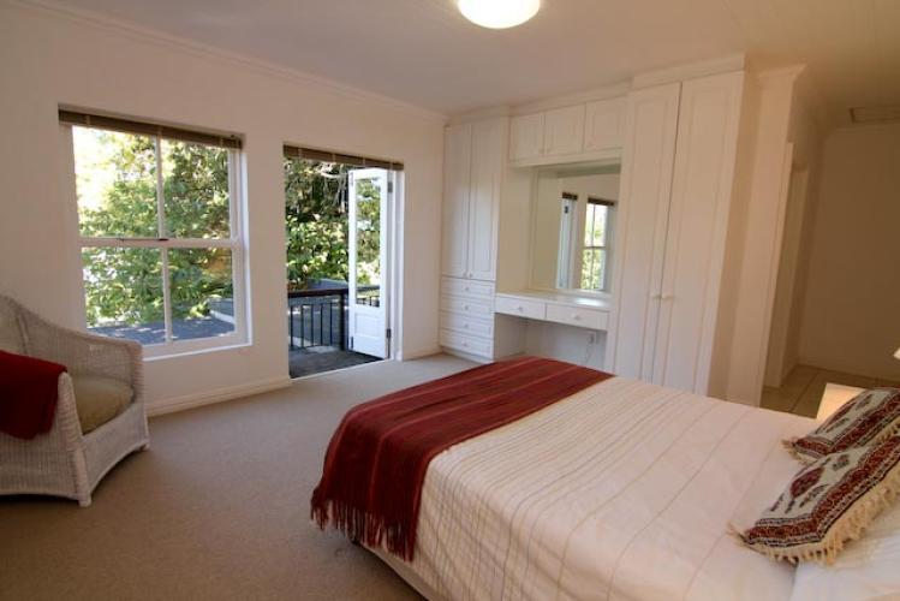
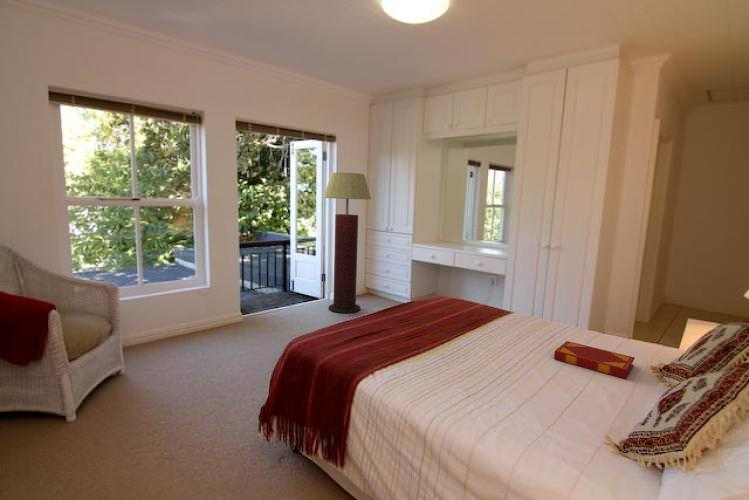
+ floor lamp [322,172,372,314]
+ hardback book [553,340,636,380]
